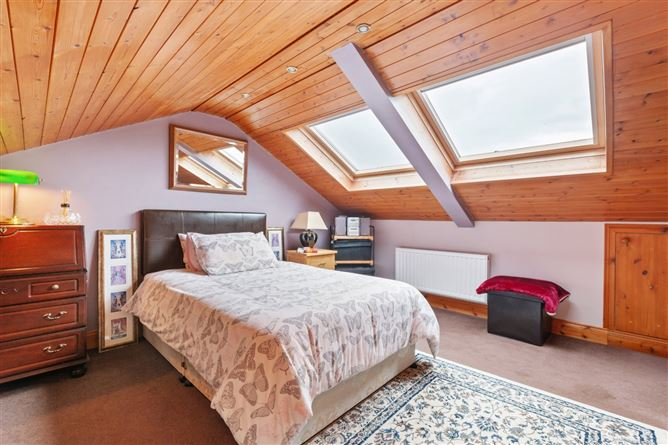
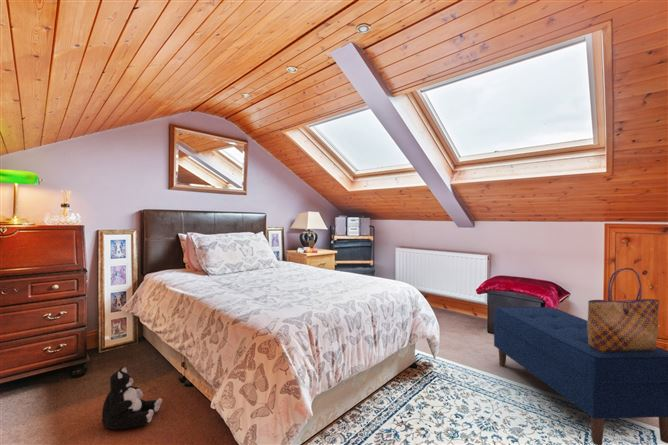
+ plush toy [101,366,163,431]
+ tote bag [587,267,660,353]
+ bench [493,306,668,445]
